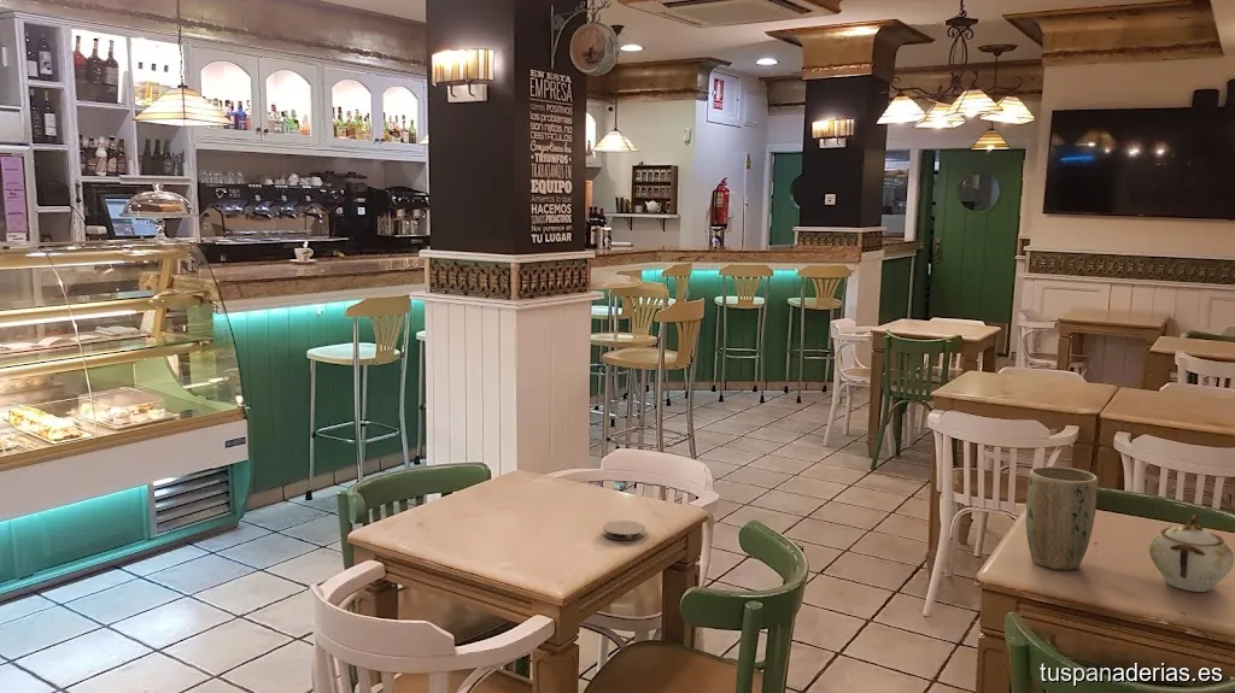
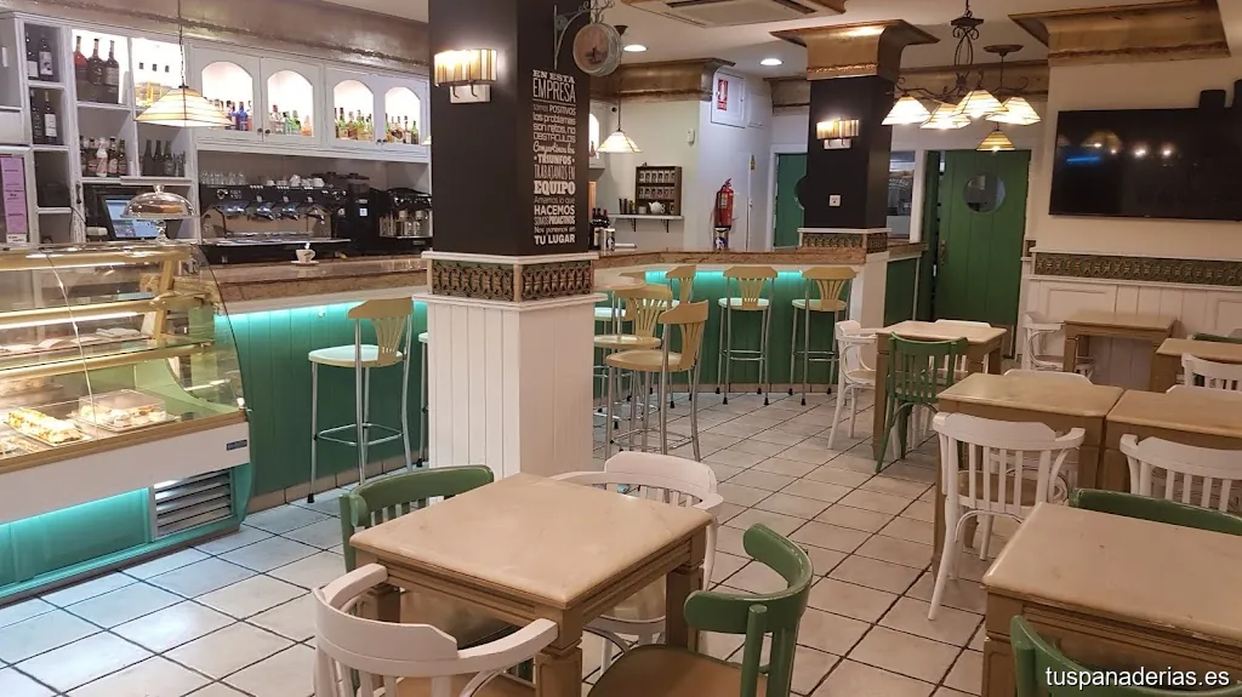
- plant pot [1025,465,1099,571]
- sugar bowl [1148,513,1235,593]
- coaster [602,519,646,541]
